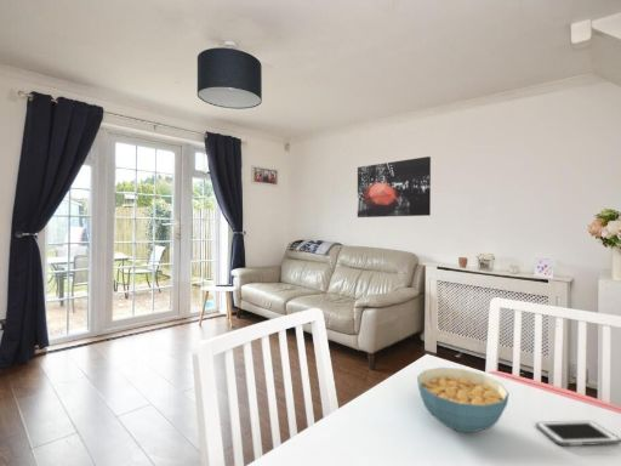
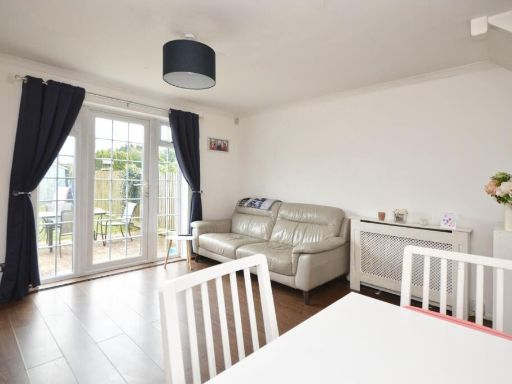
- cell phone [535,420,621,447]
- cereal bowl [416,366,511,433]
- wall art [357,155,432,218]
